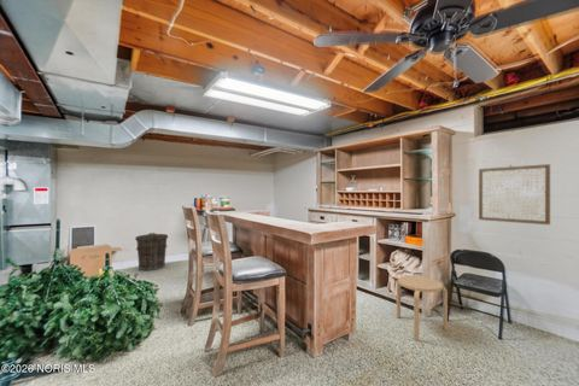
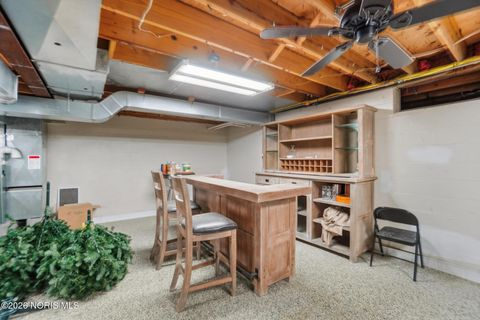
- stool [396,275,449,343]
- trash can [134,232,169,271]
- wall art [478,163,551,226]
